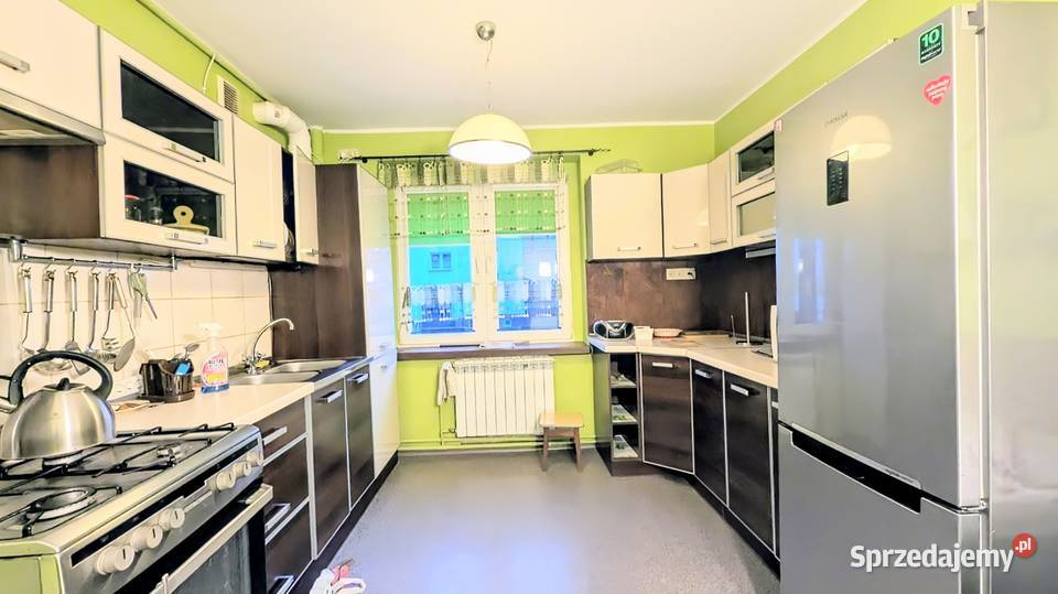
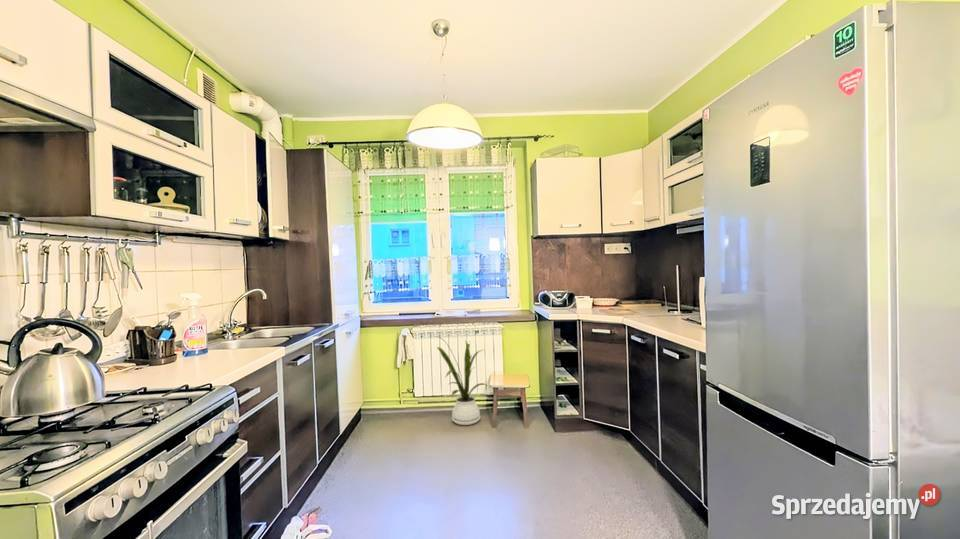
+ house plant [434,335,490,426]
